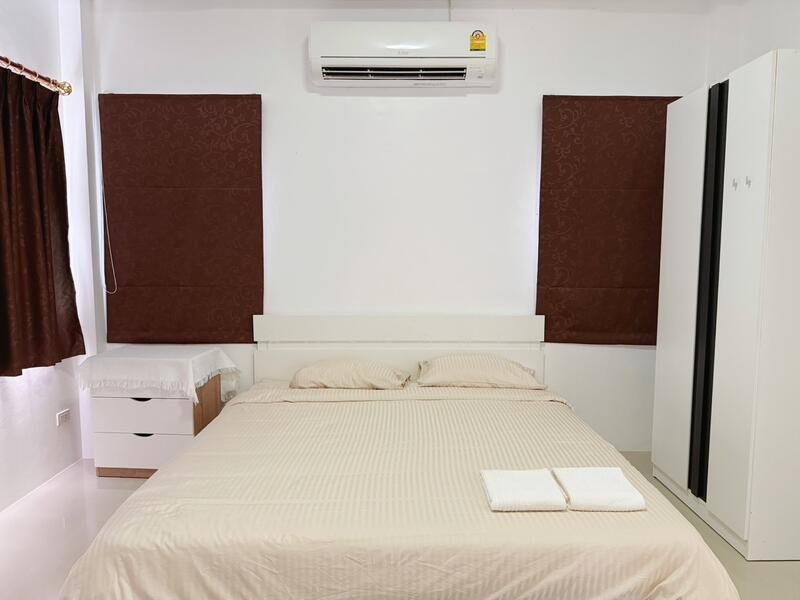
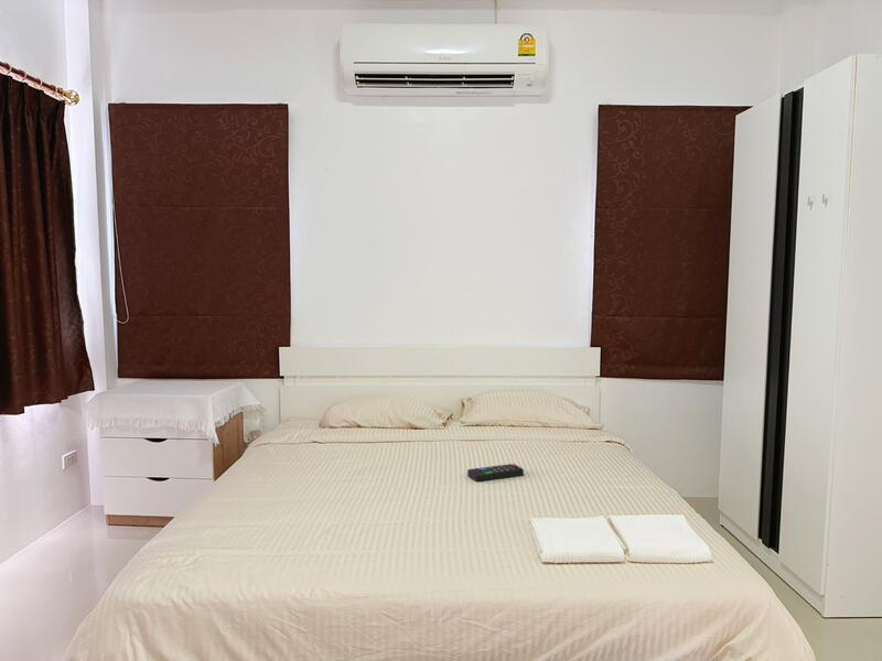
+ remote control [466,463,525,483]
